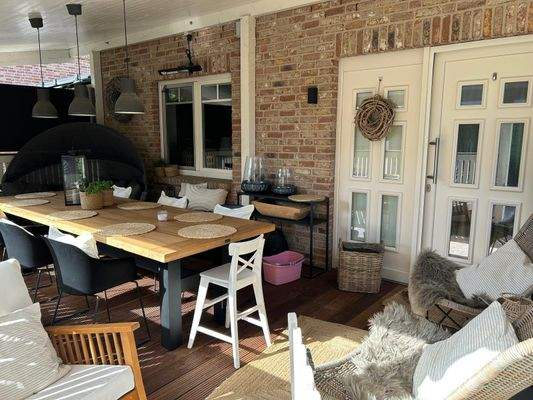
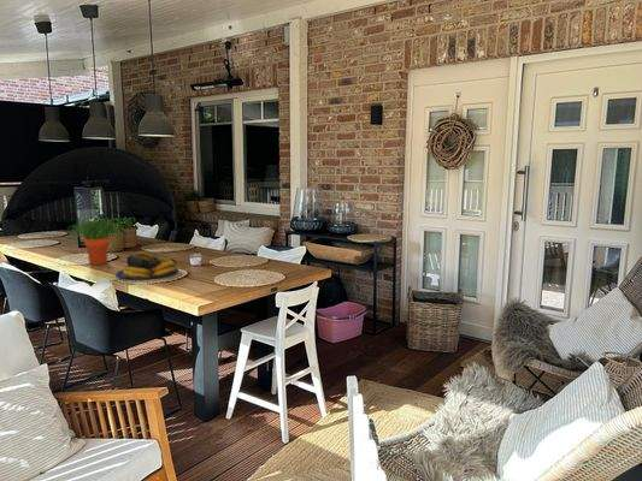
+ potted plant [66,216,125,266]
+ fruit bowl [114,250,179,280]
